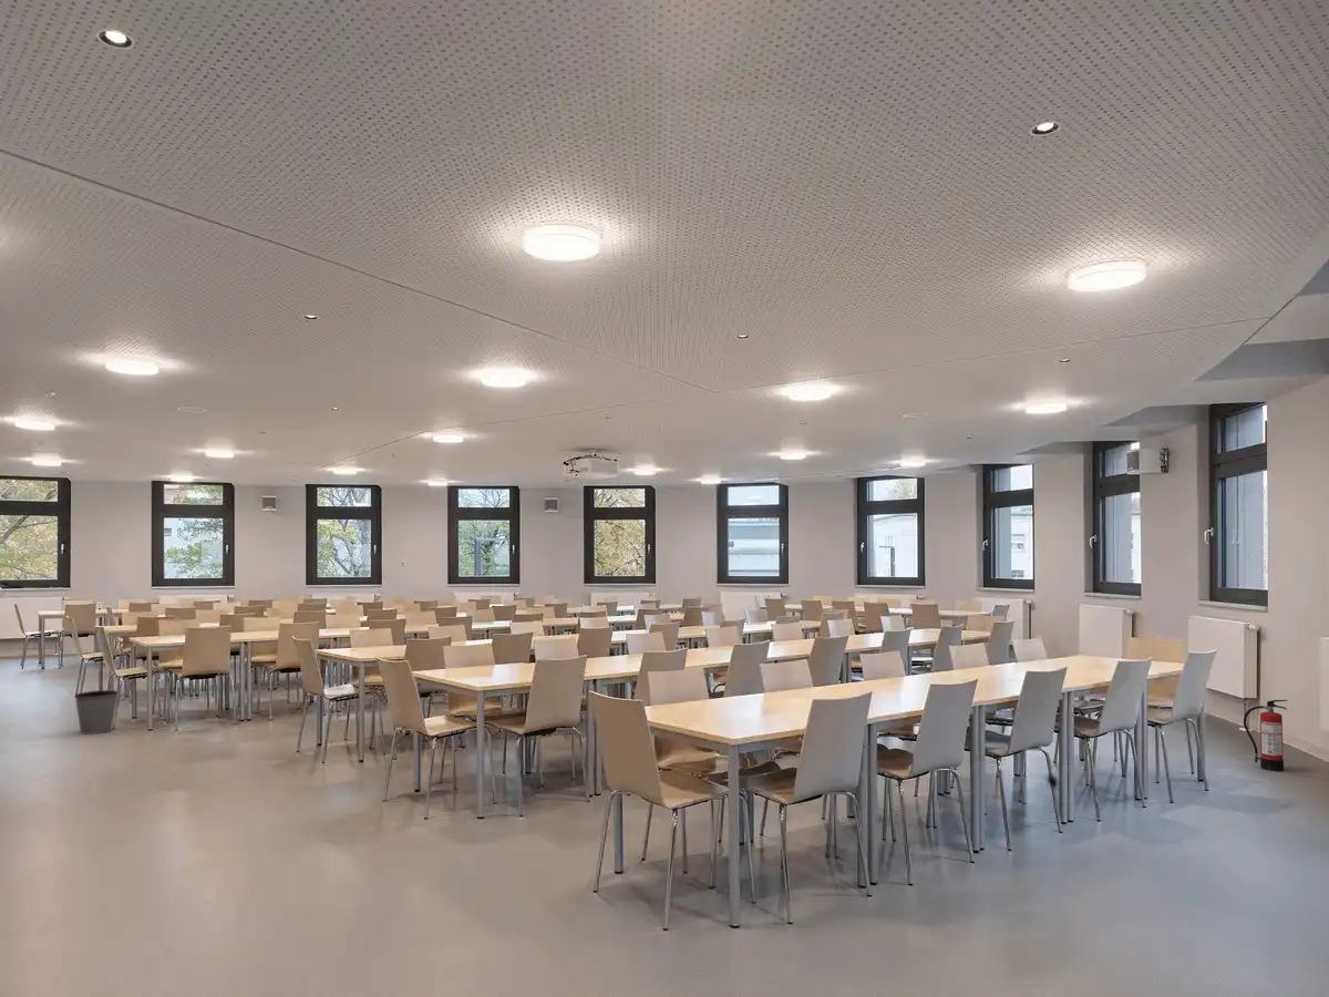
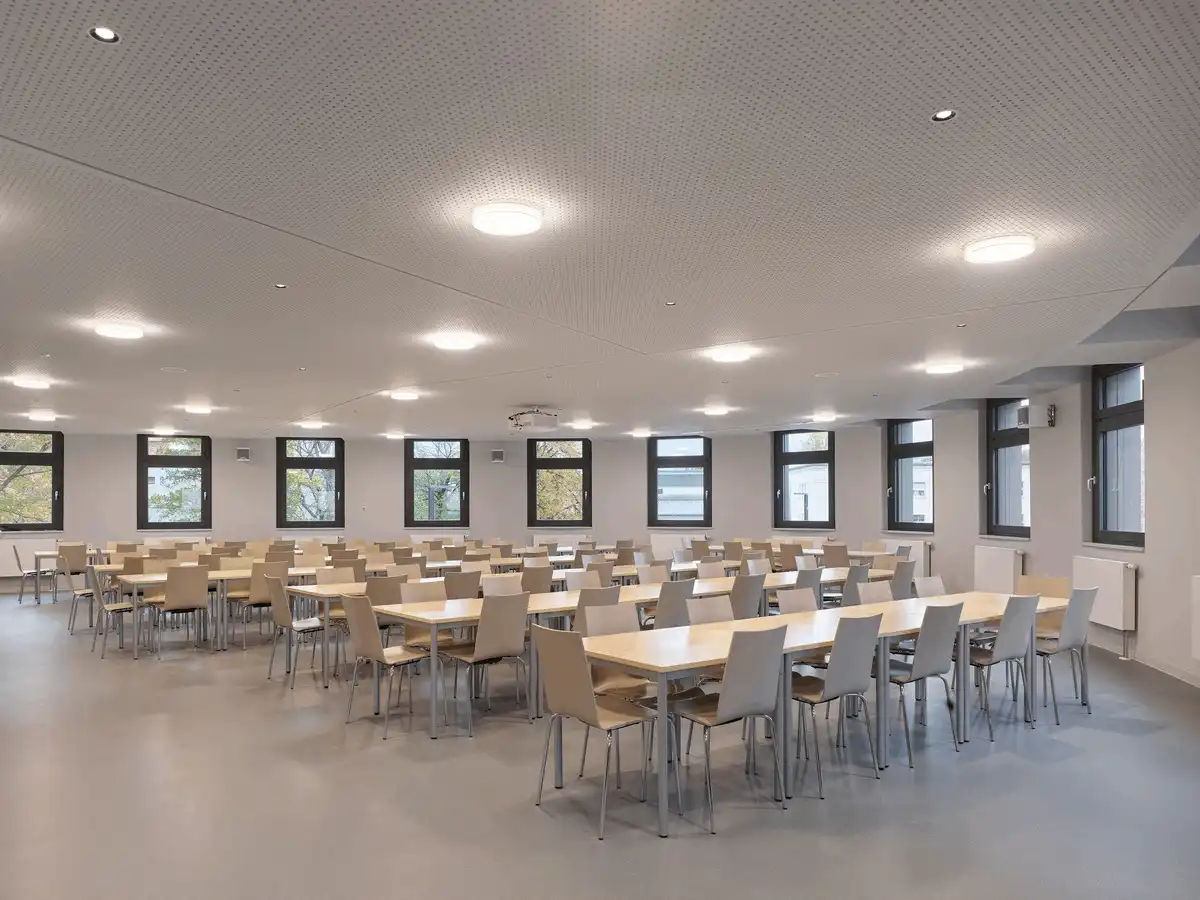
- fire extinguisher [1243,699,1289,772]
- bucket [74,689,121,736]
